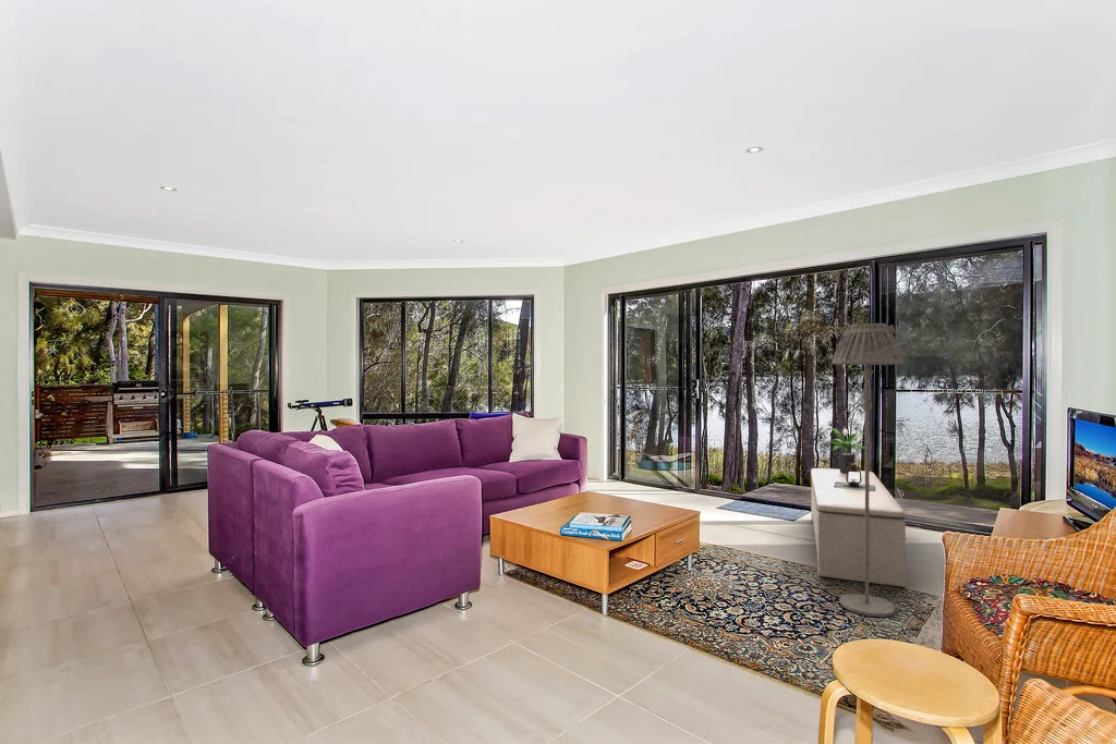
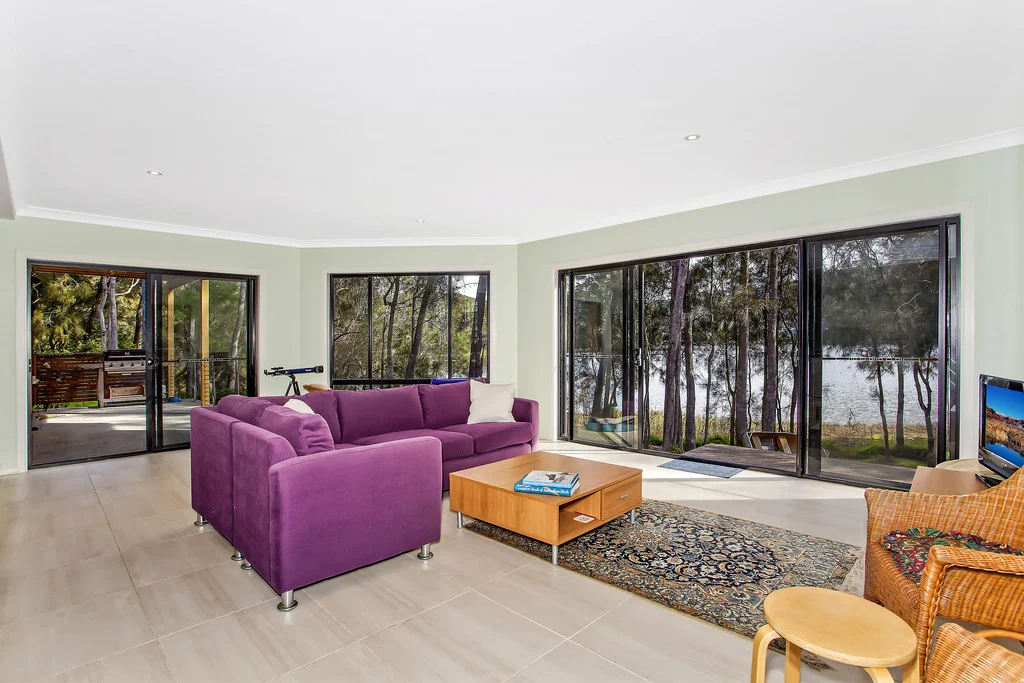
- floor lamp [832,322,906,618]
- bench [810,467,907,588]
- lantern [834,463,875,491]
- potted plant [827,426,865,474]
